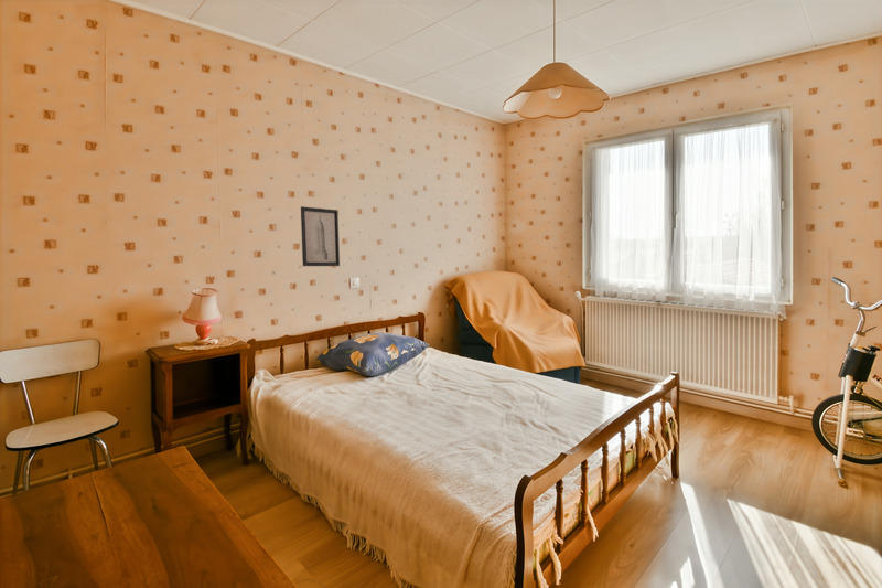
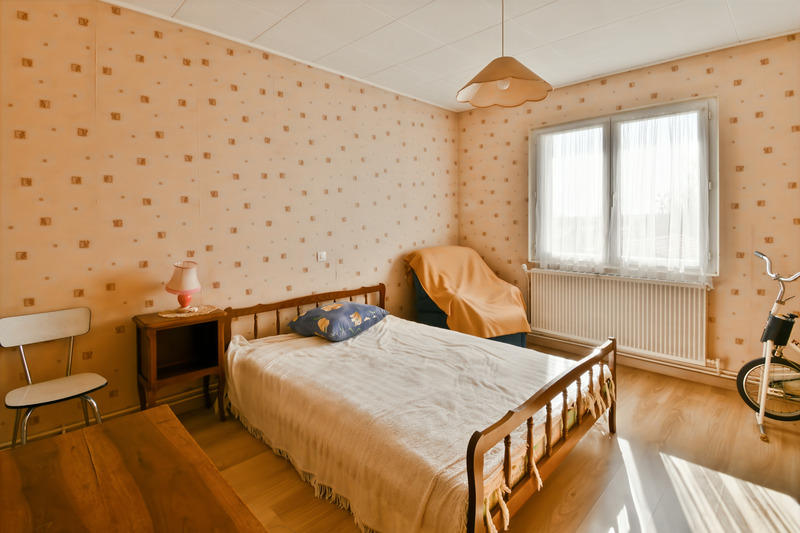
- wall art [300,205,341,267]
